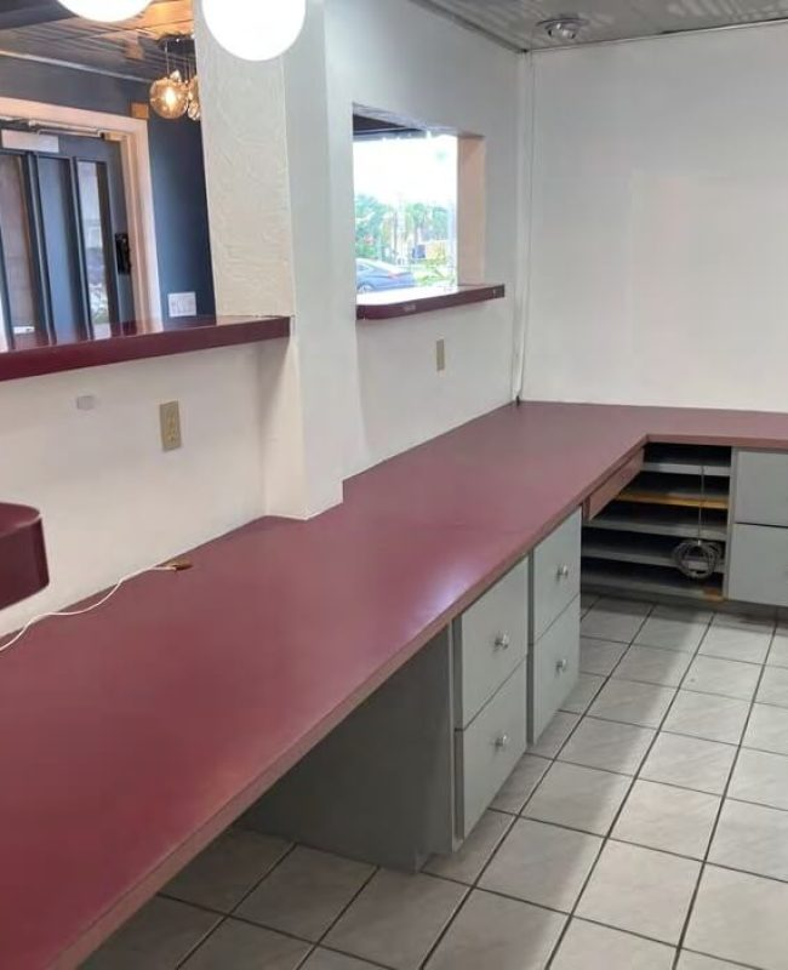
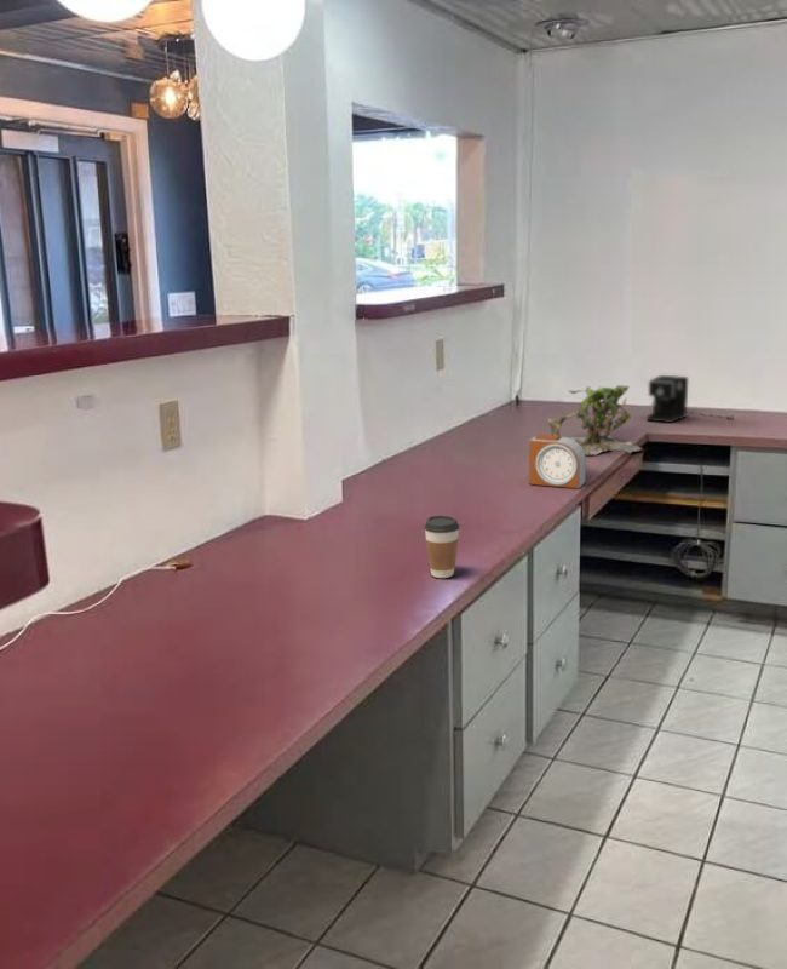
+ coffee cup [423,515,460,579]
+ coffee maker [645,374,734,424]
+ alarm clock [528,434,587,489]
+ plant [547,384,647,457]
